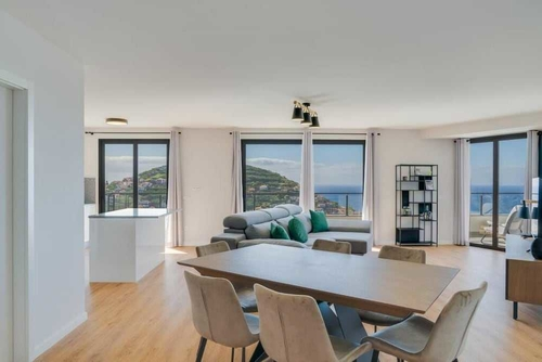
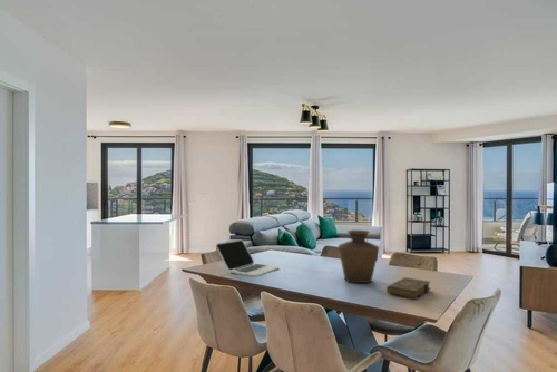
+ vase [338,229,380,284]
+ laptop [215,238,280,277]
+ book [385,276,431,301]
